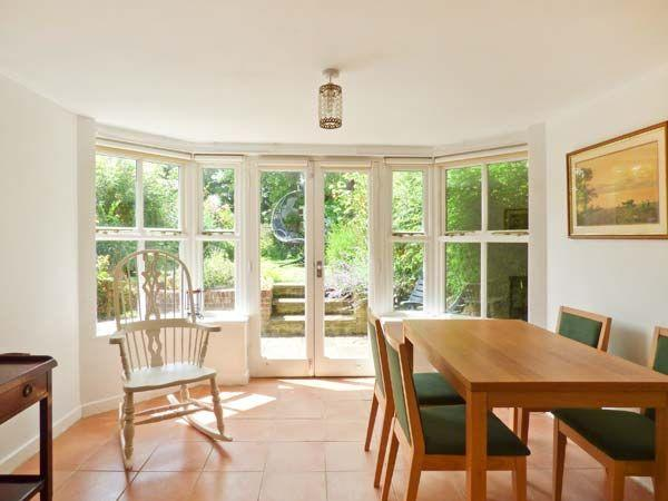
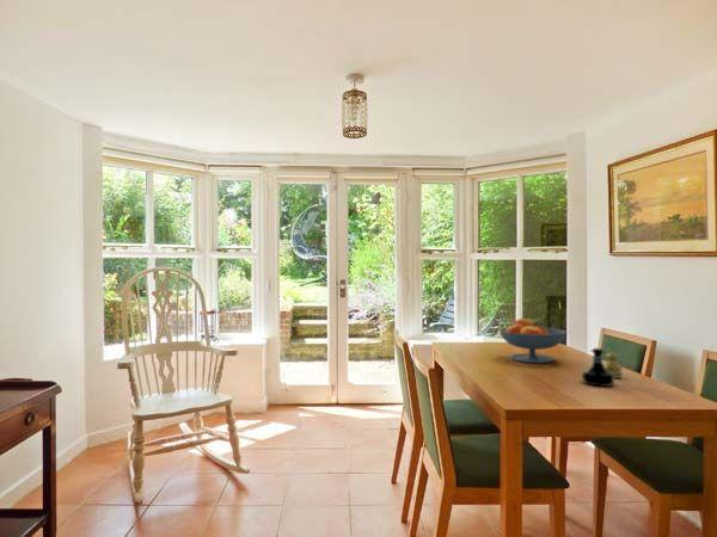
+ tequila bottle [581,347,615,388]
+ salt shaker [603,352,624,379]
+ fruit bowl [498,317,568,364]
